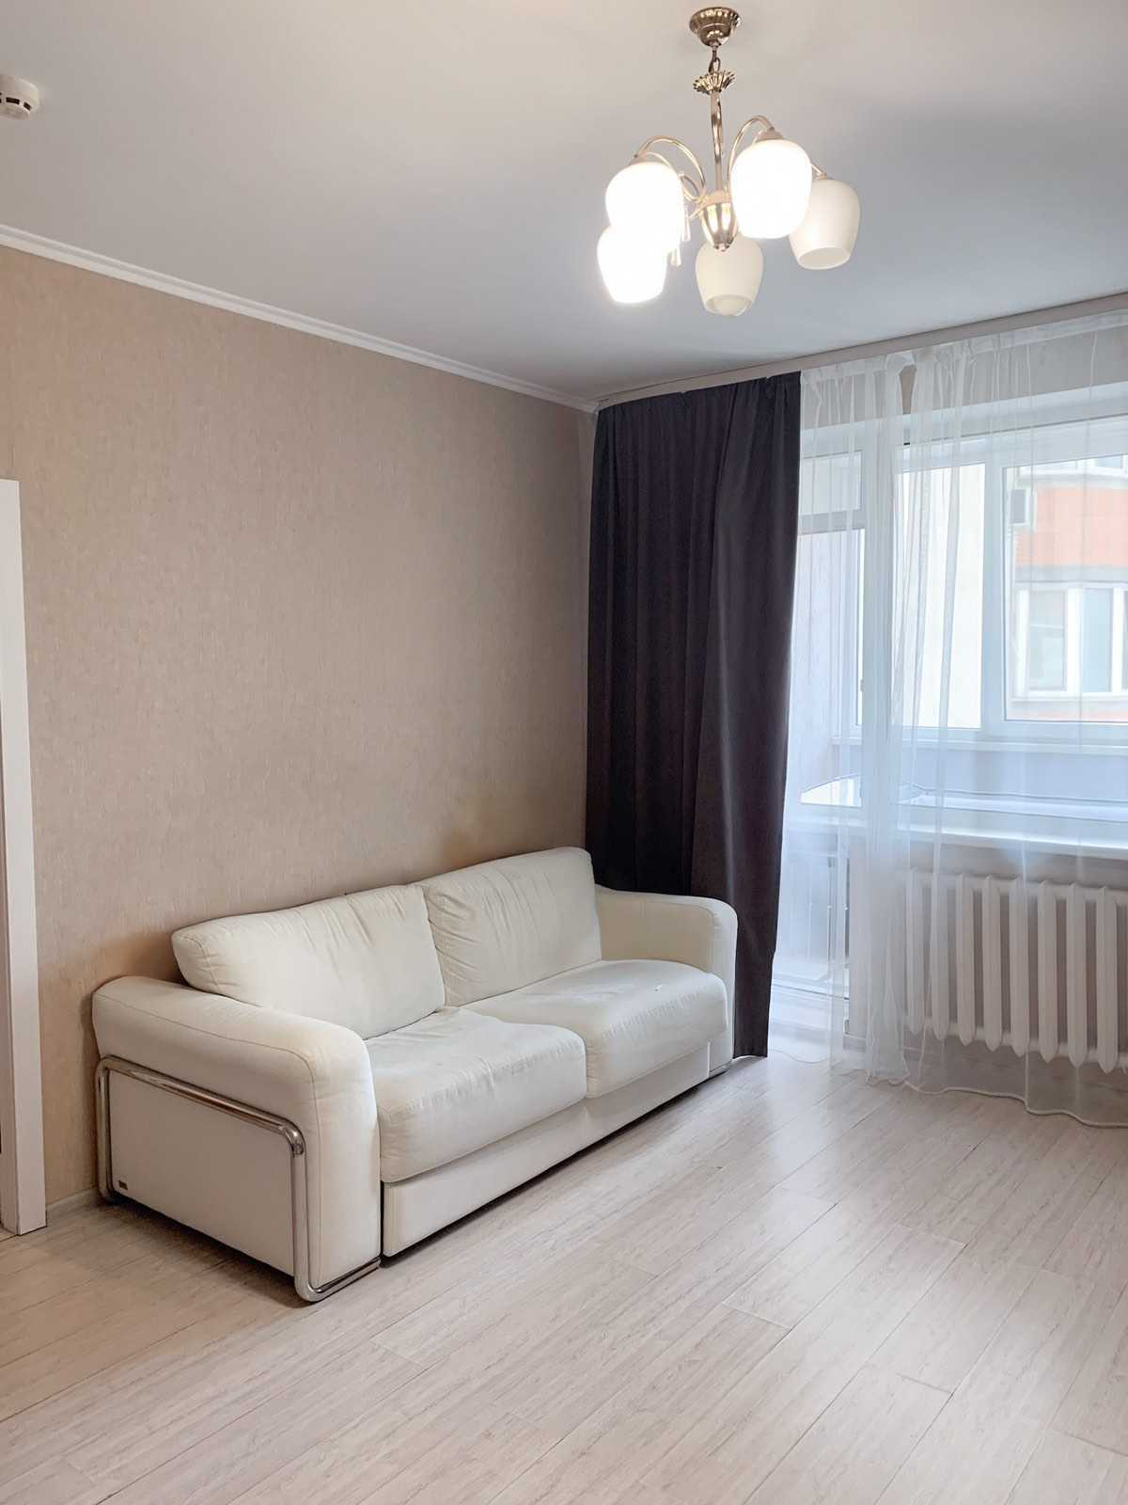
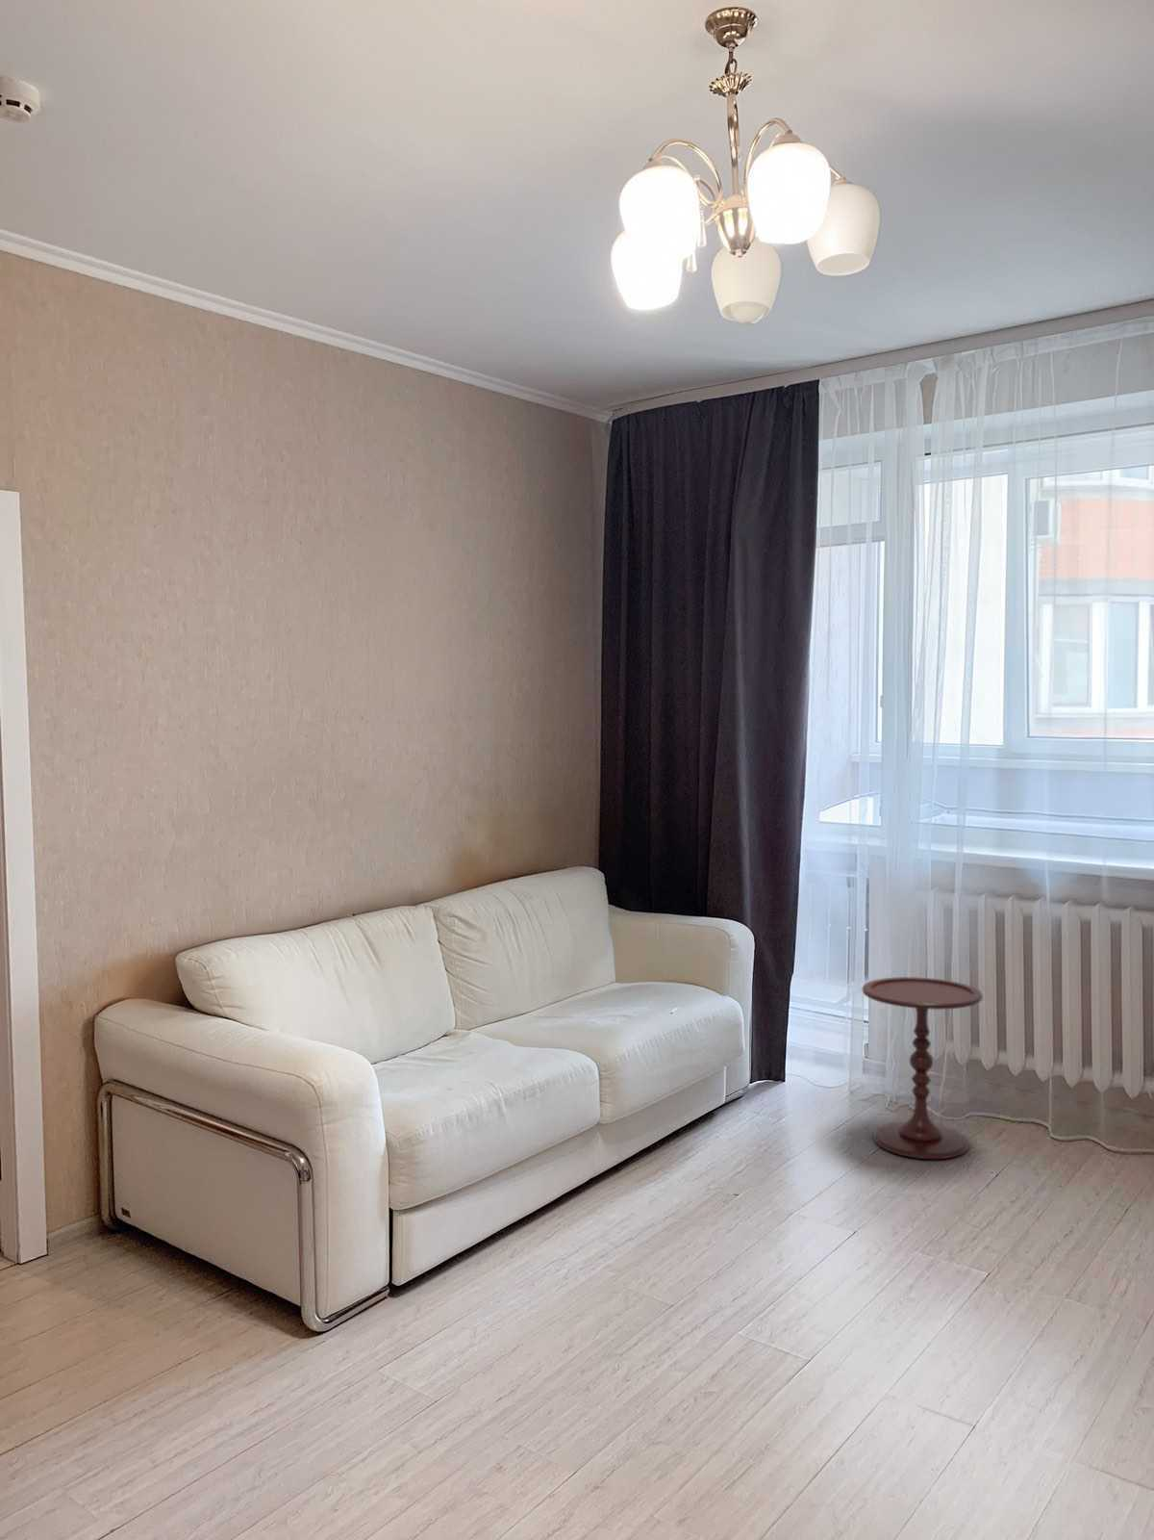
+ side table [862,976,984,1159]
